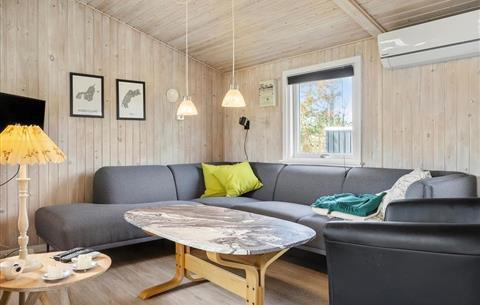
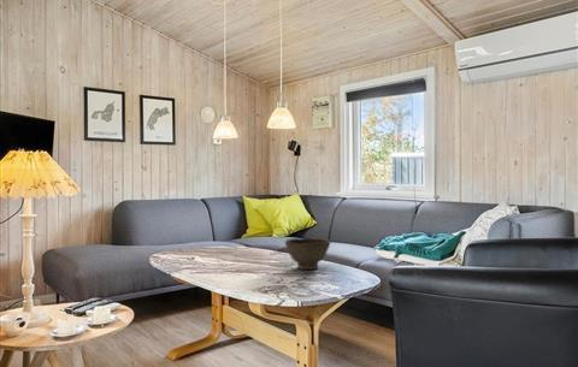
+ bowl [284,237,331,271]
